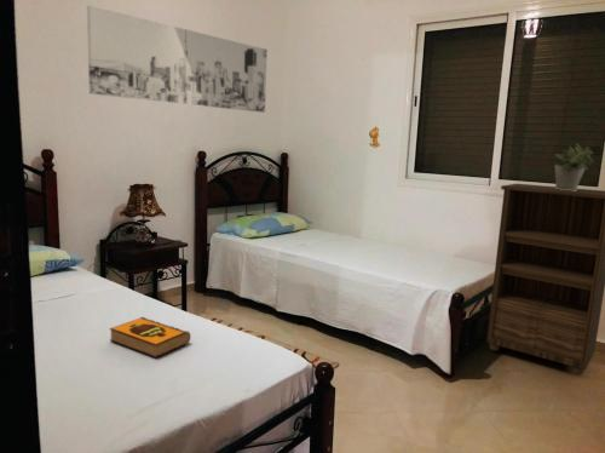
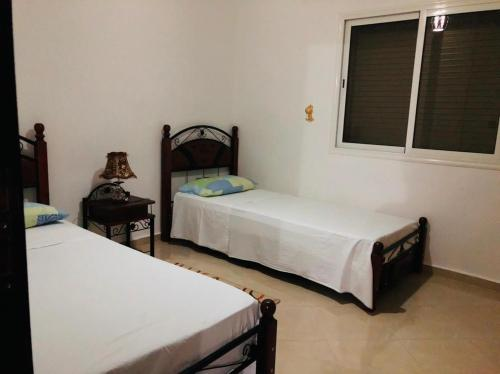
- potted plant [554,143,595,191]
- hardback book [108,316,192,359]
- bookshelf [485,183,605,375]
- wall art [86,4,269,114]
